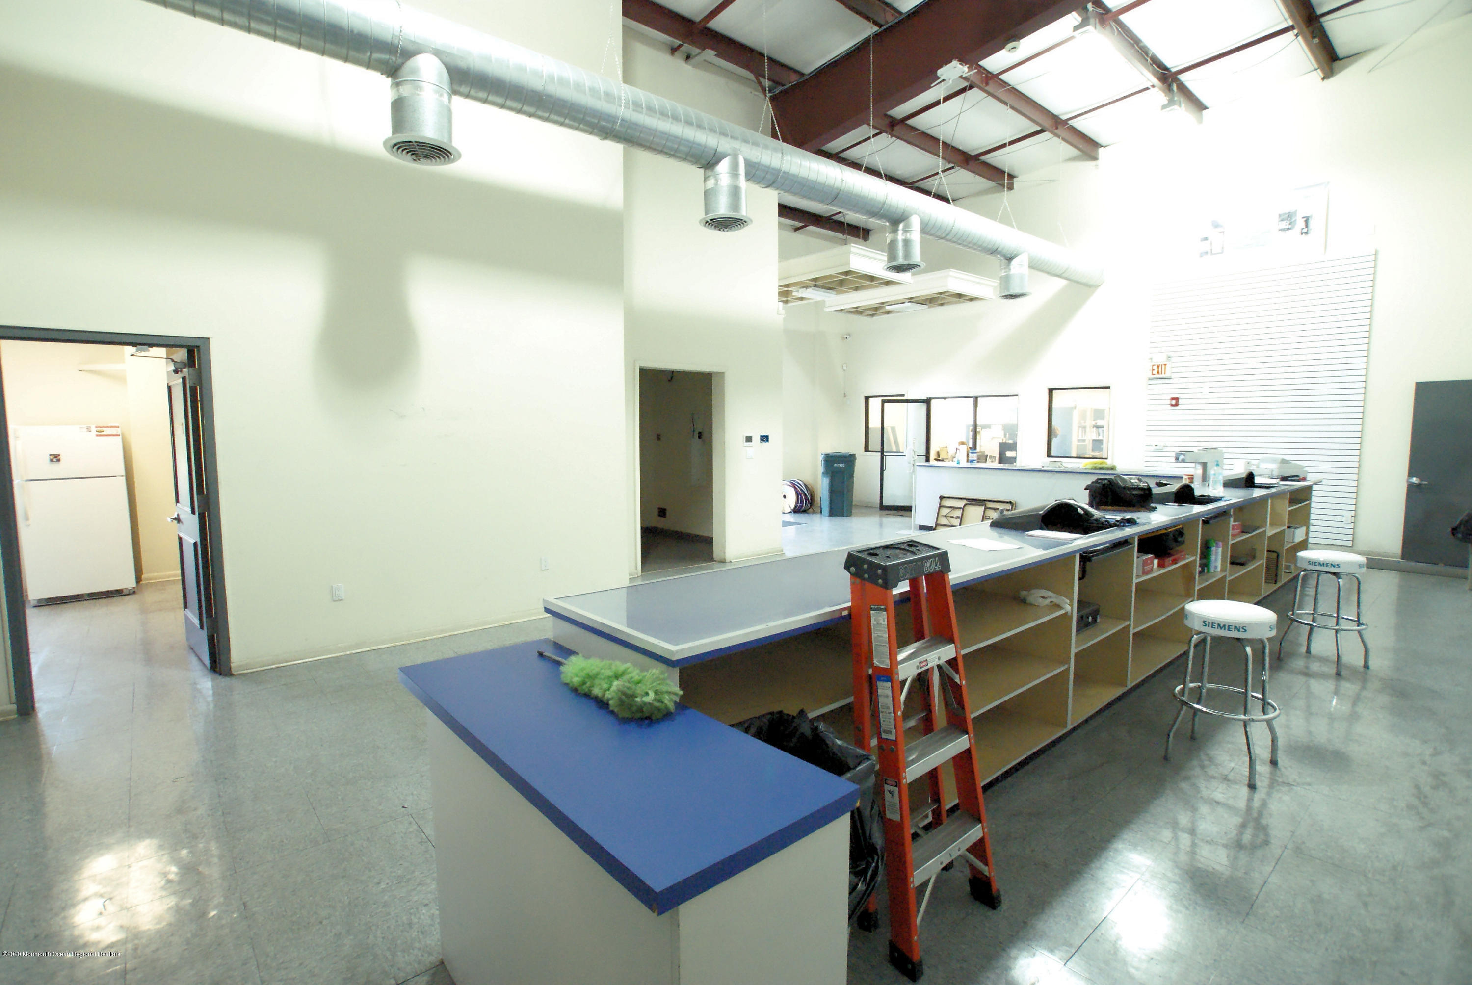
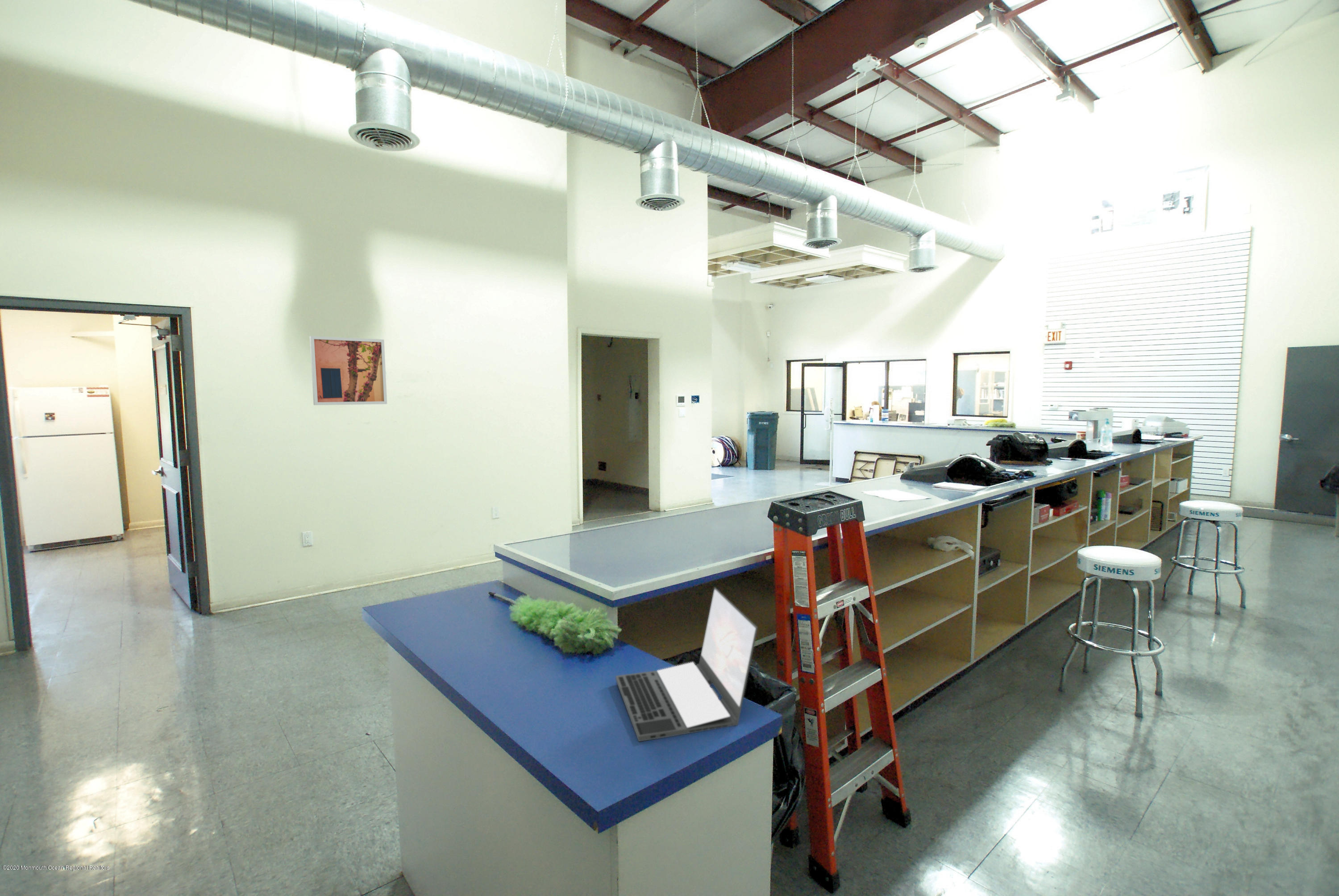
+ wall art [309,336,387,406]
+ laptop [615,587,758,742]
